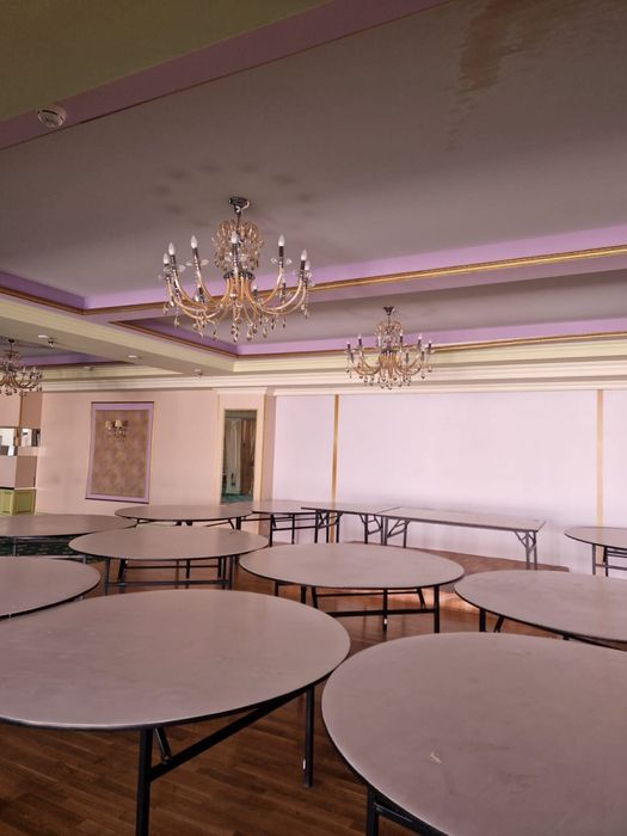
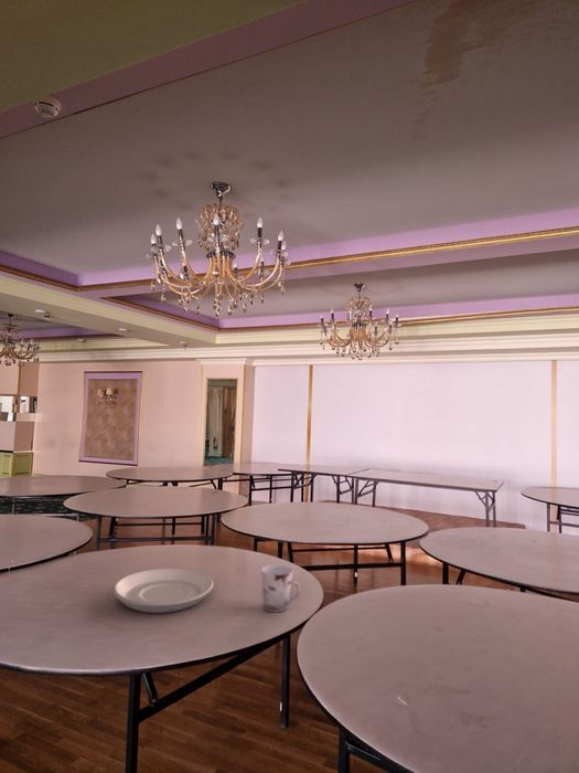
+ cup [260,563,301,613]
+ plate [112,566,214,614]
